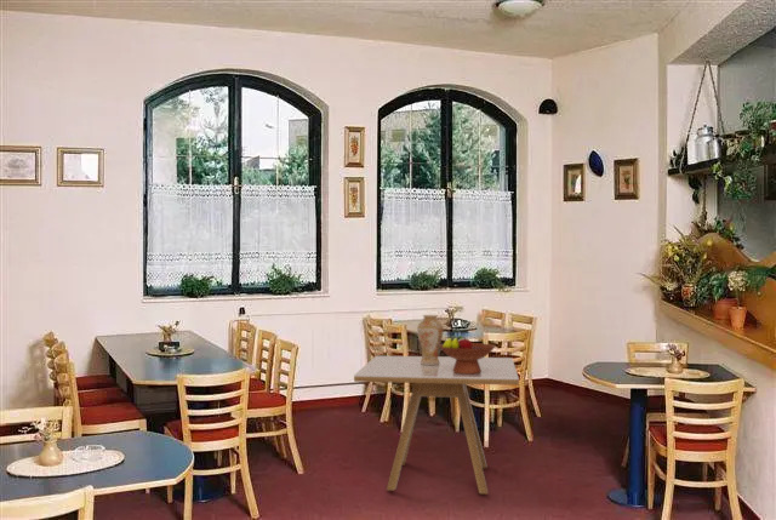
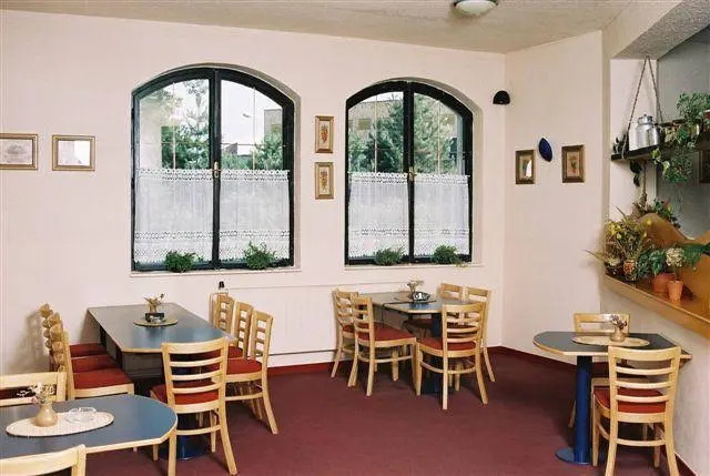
- fruit bowl [439,335,497,375]
- dining table [353,354,520,496]
- vase [416,314,445,365]
